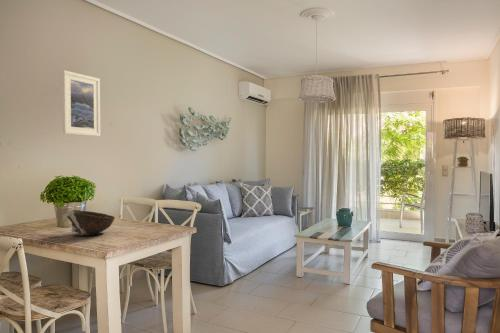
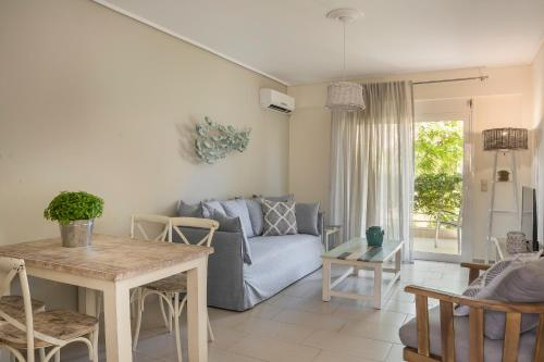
- bowl [66,209,116,237]
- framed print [61,69,101,137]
